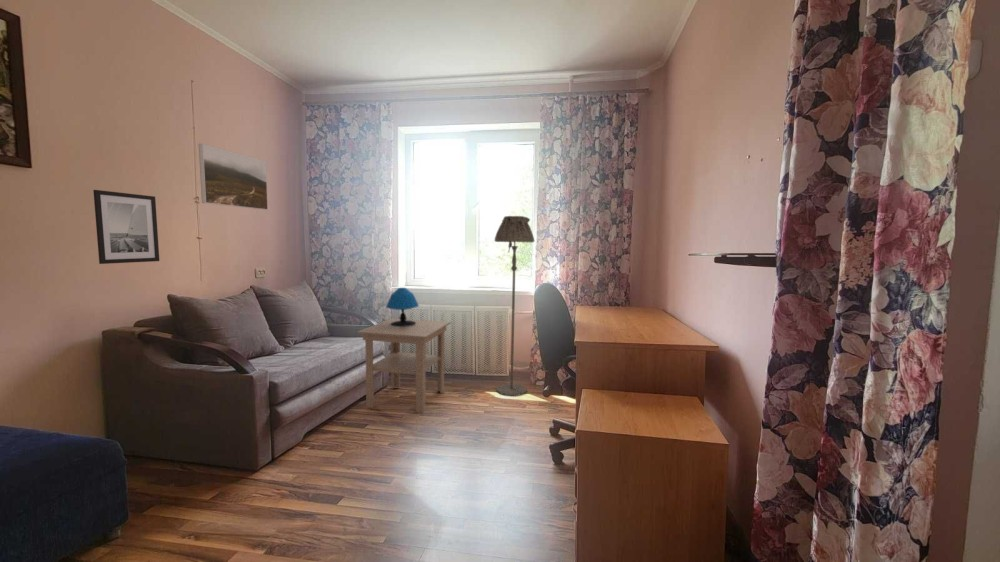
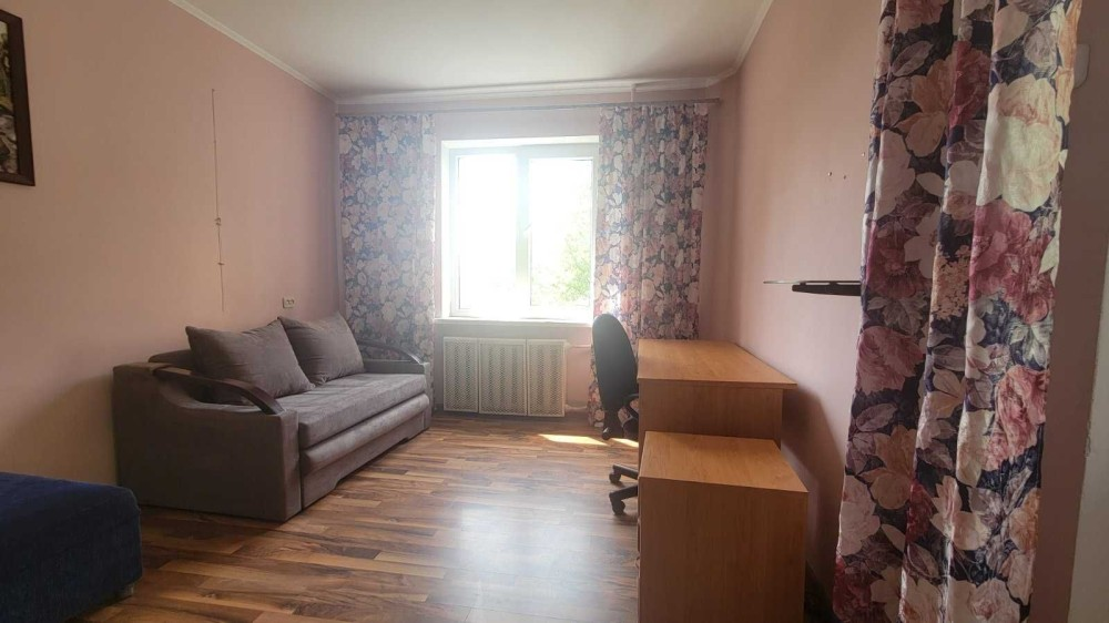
- side table [356,317,451,414]
- table lamp [385,287,420,327]
- wall art [92,189,160,265]
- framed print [198,143,269,211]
- floor lamp [493,215,535,397]
